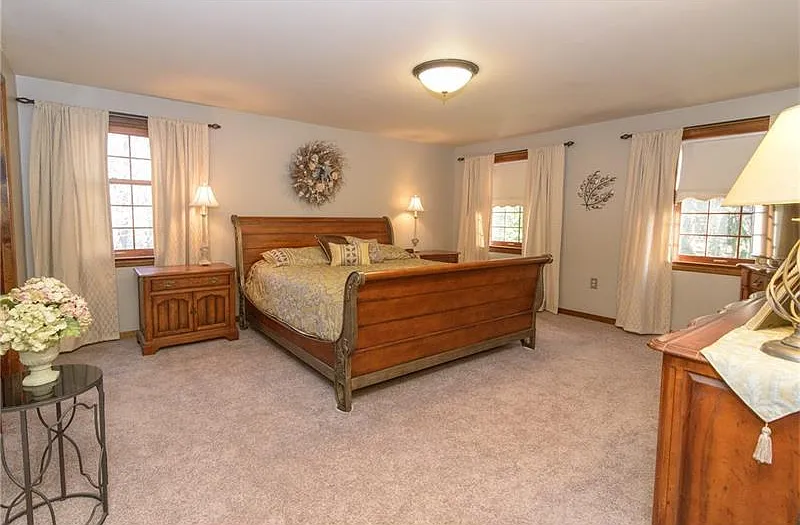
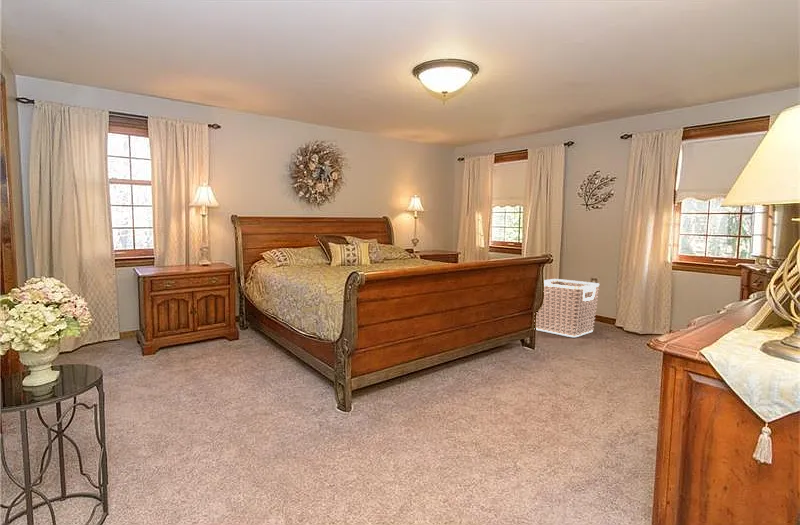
+ clothes hamper [535,278,600,338]
